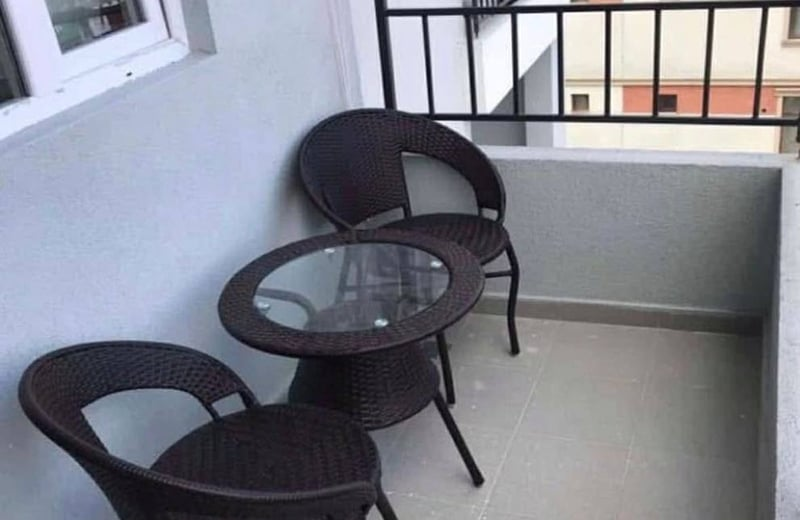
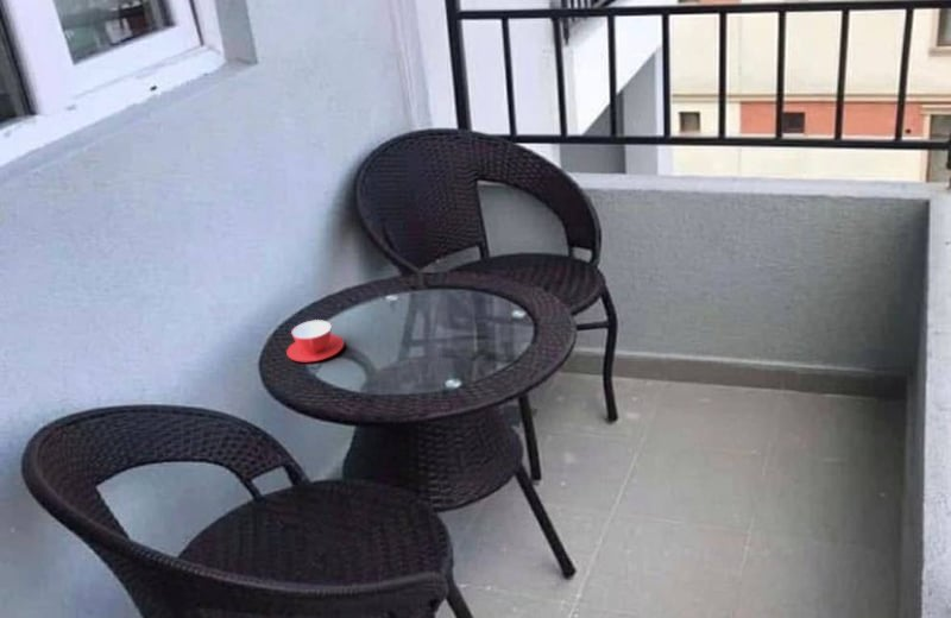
+ teacup [285,319,345,362]
